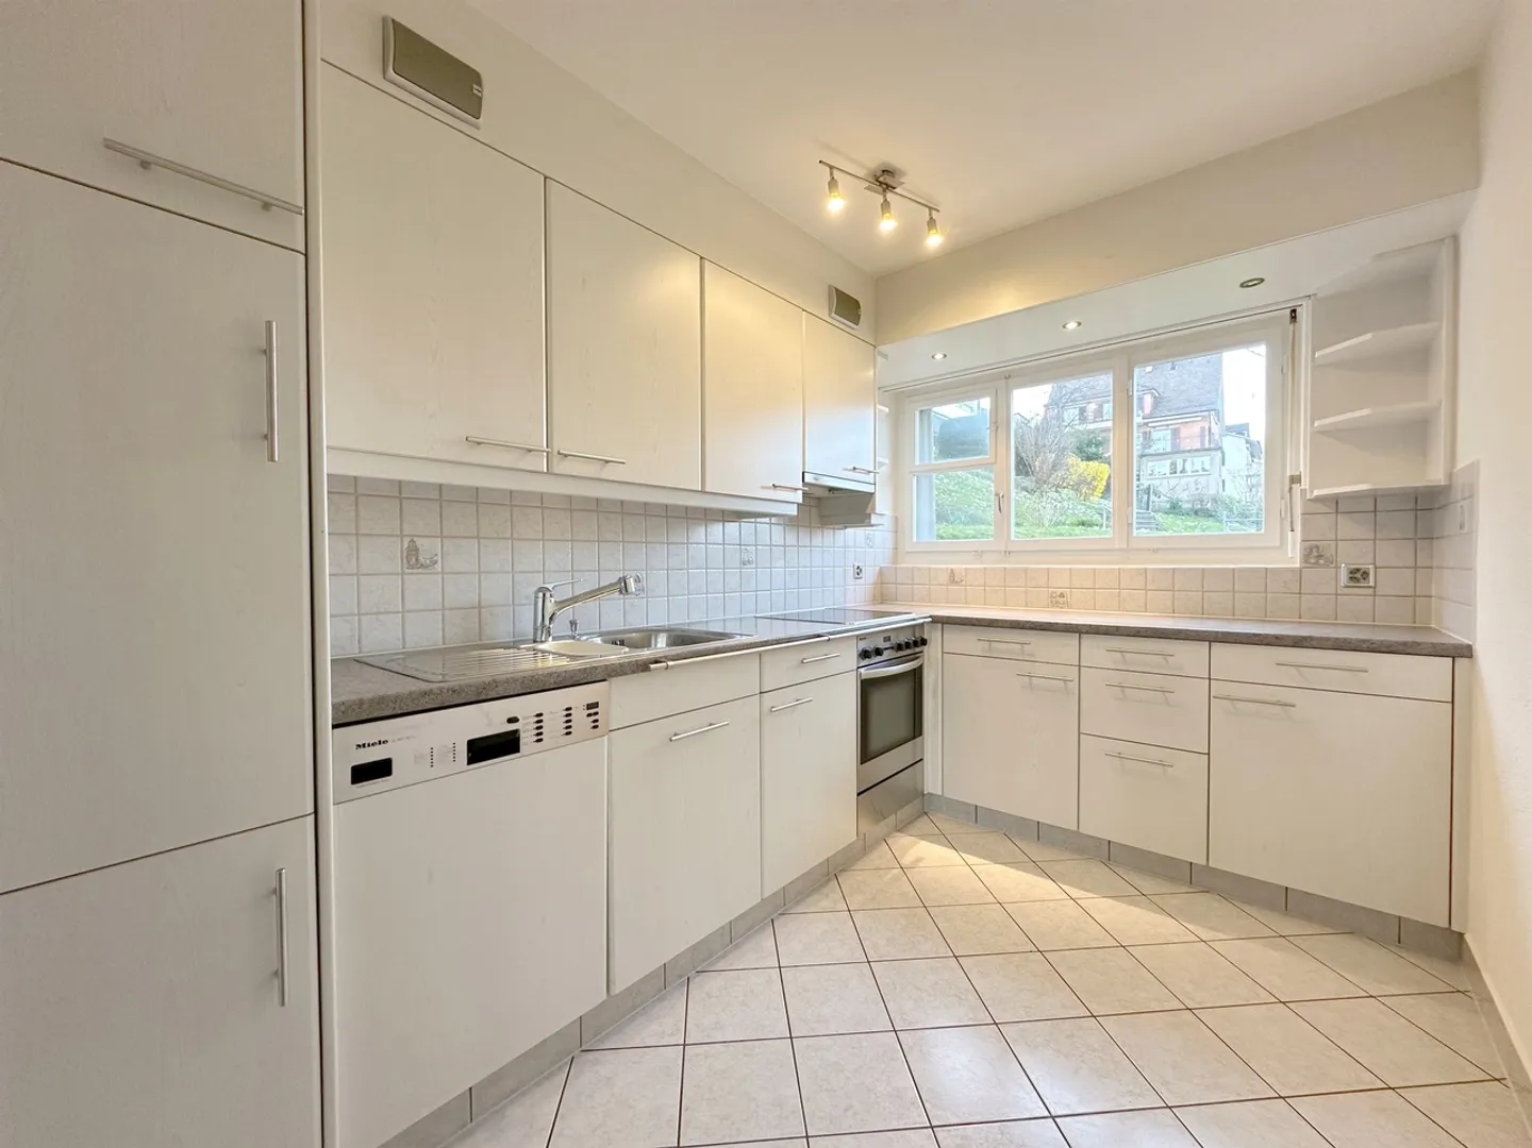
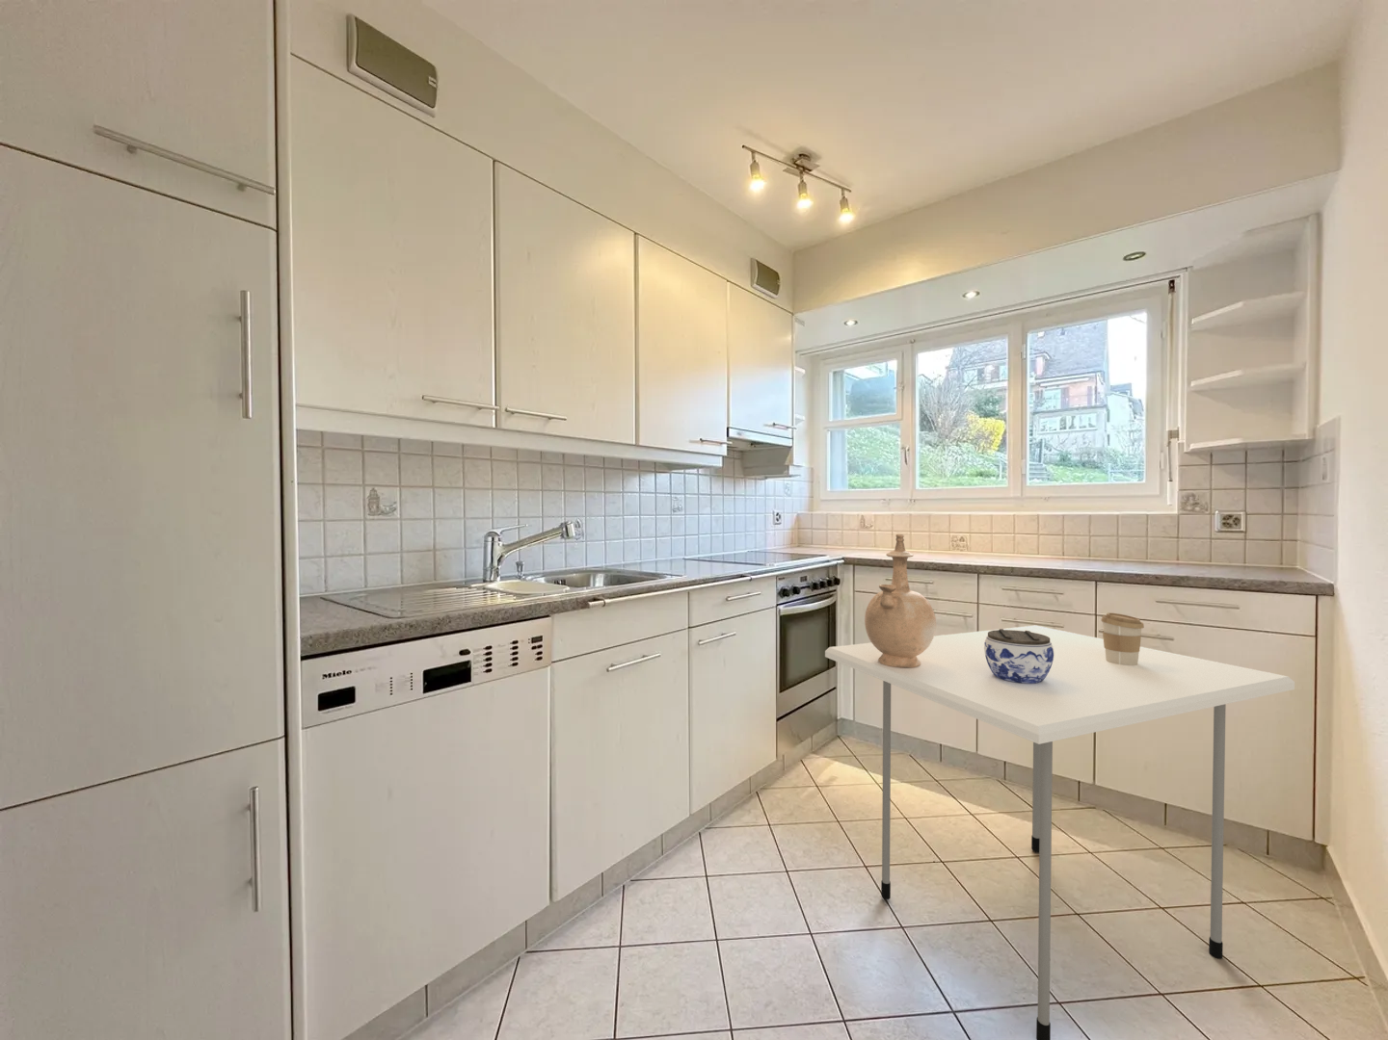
+ jar [984,628,1054,684]
+ dining table [824,625,1295,1040]
+ coffee cup [1101,612,1145,665]
+ vase [863,533,937,667]
